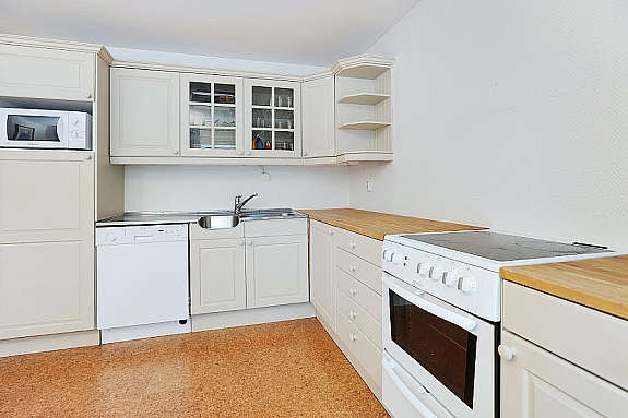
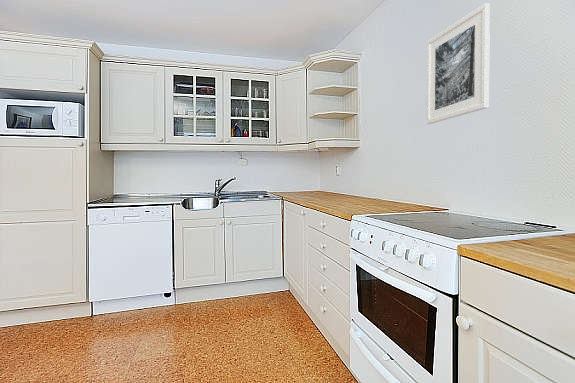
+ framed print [425,2,491,125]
